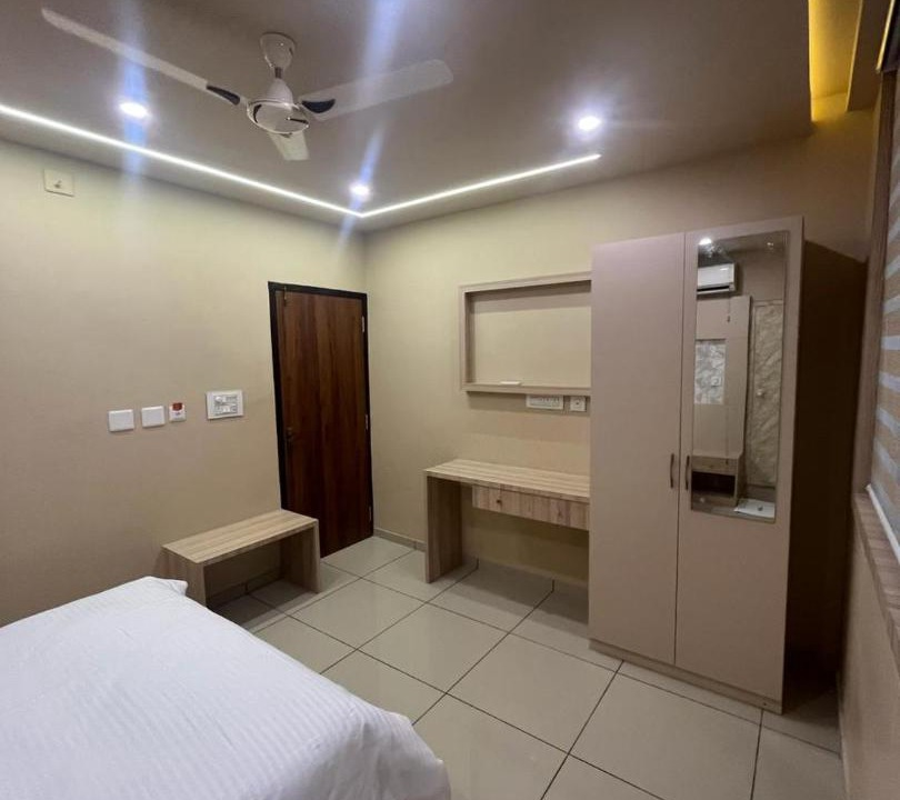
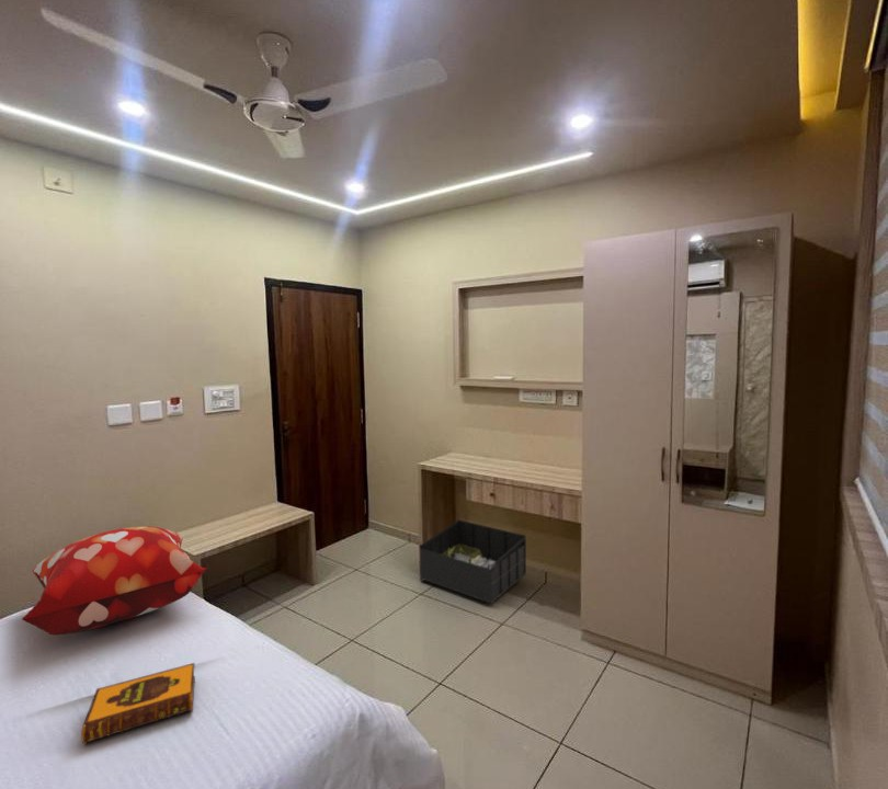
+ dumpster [418,518,527,605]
+ hardback book [80,662,196,745]
+ decorative pillow [21,525,208,636]
